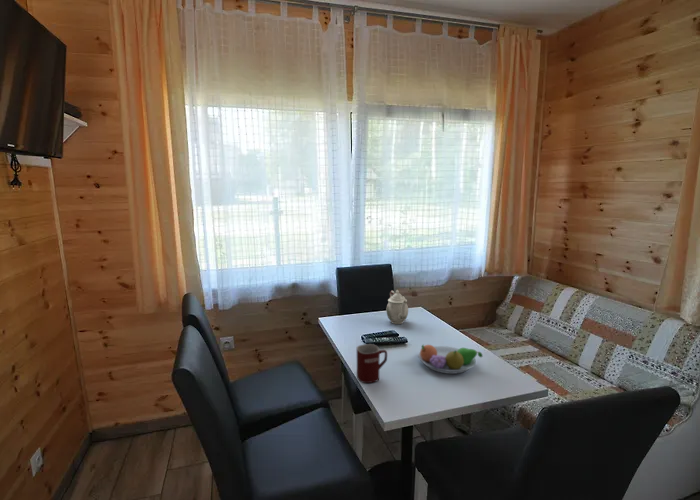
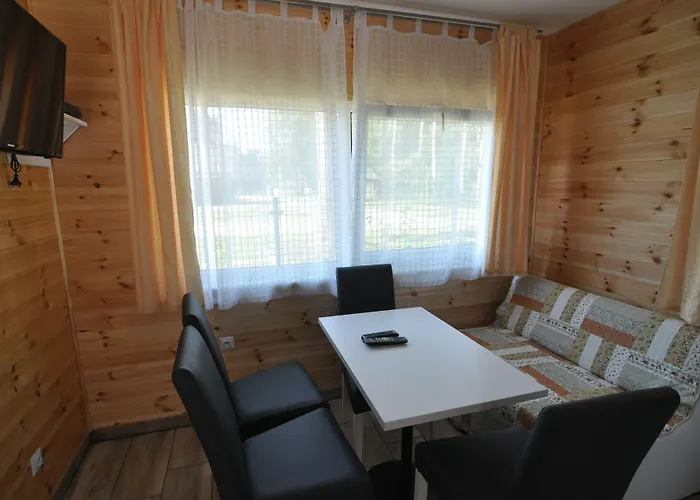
- teapot [385,289,409,325]
- mug [356,343,388,384]
- fruit bowl [417,344,484,375]
